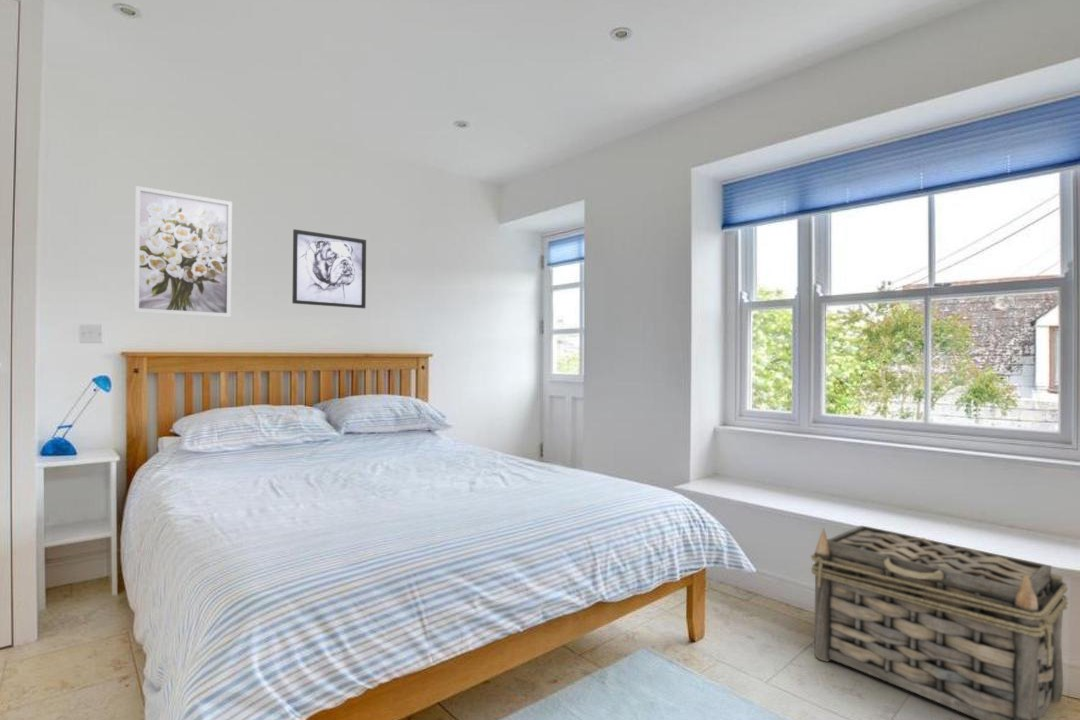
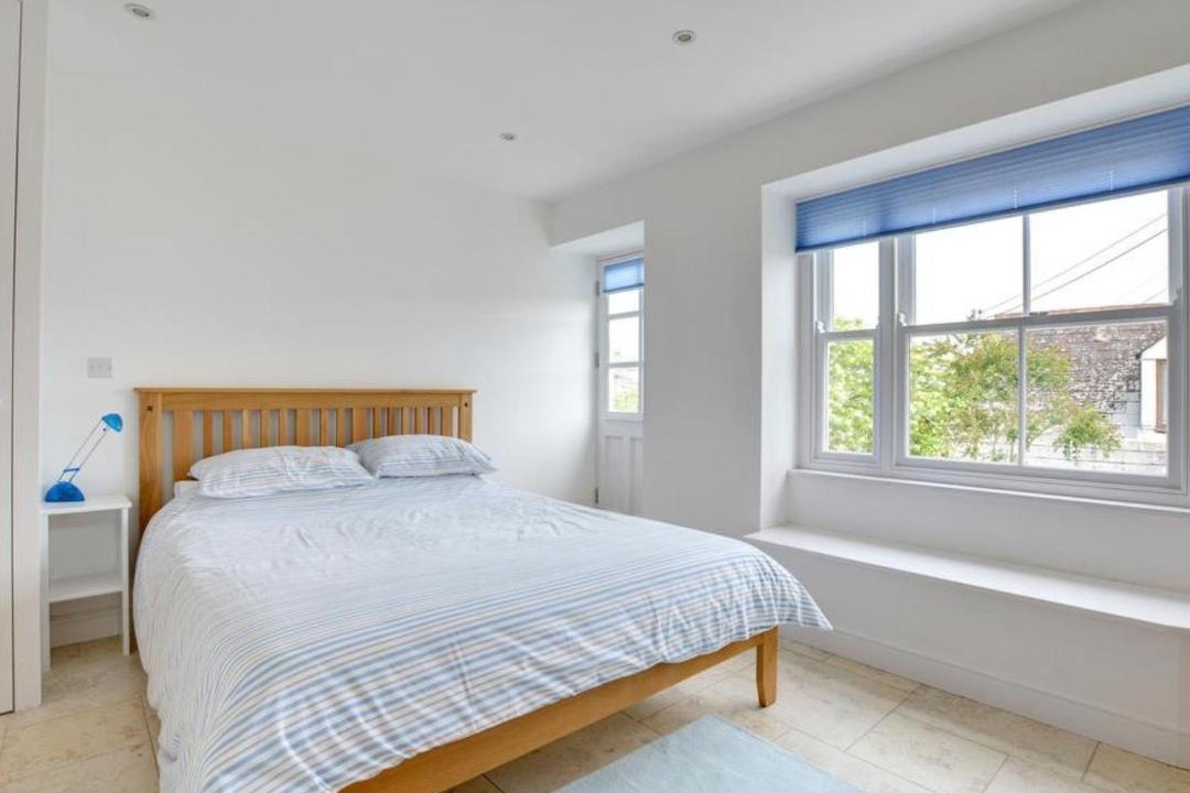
- wall art [133,185,233,318]
- wall art [291,228,367,309]
- basket [810,525,1069,720]
